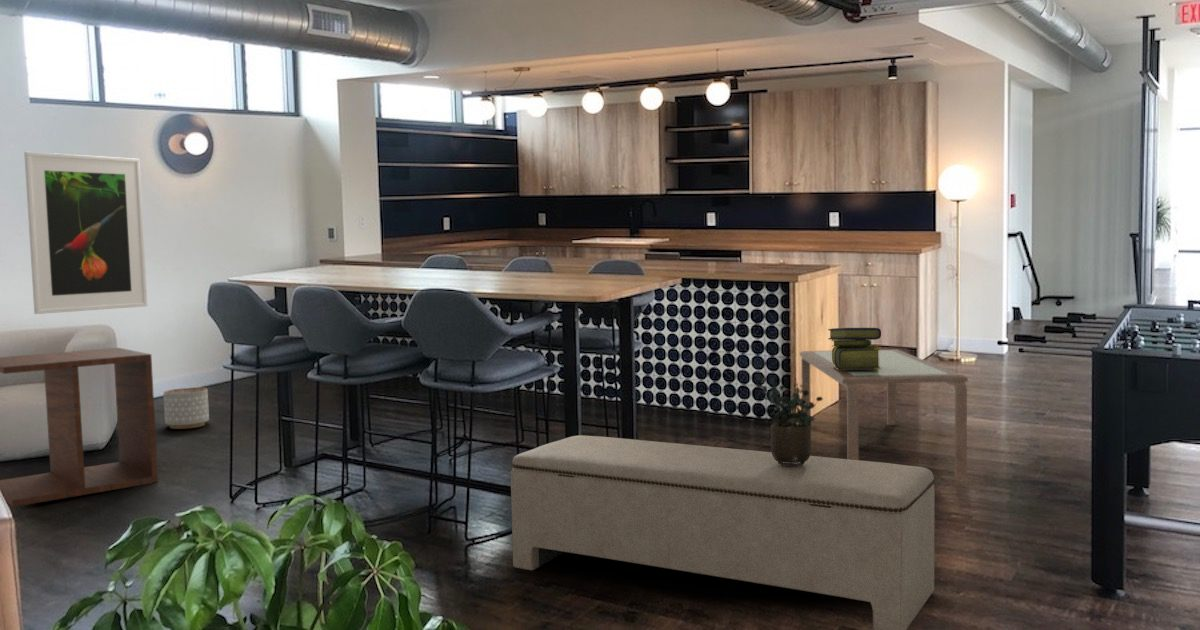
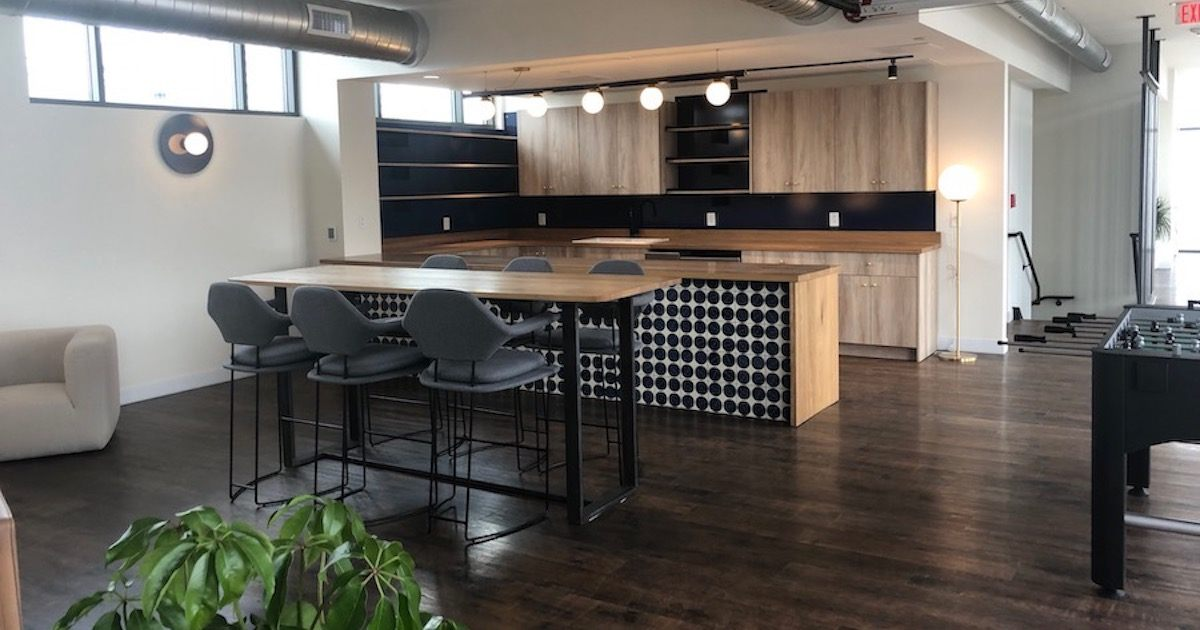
- bench [510,434,936,630]
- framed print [23,151,148,315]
- potted plant [752,363,824,466]
- stack of books [827,327,882,370]
- planter [162,387,210,430]
- side table [0,347,159,508]
- coffee table [799,348,970,483]
